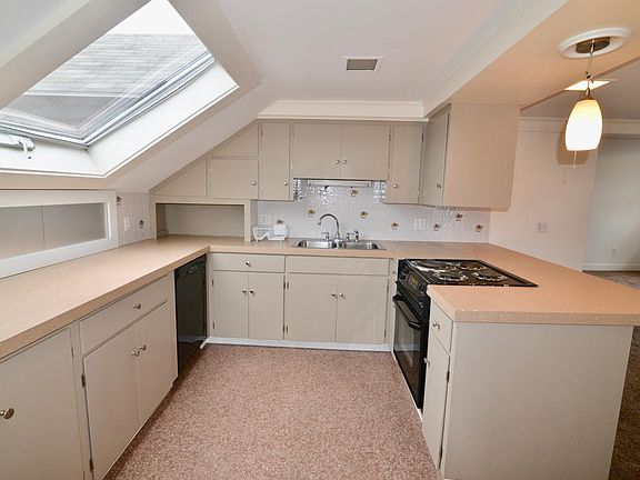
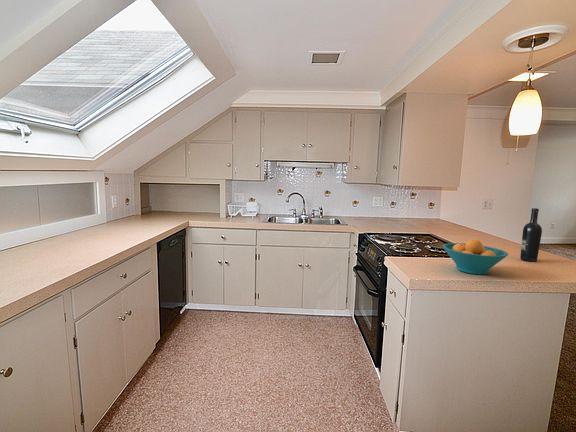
+ wine bottle [519,207,543,263]
+ fruit bowl [442,238,509,275]
